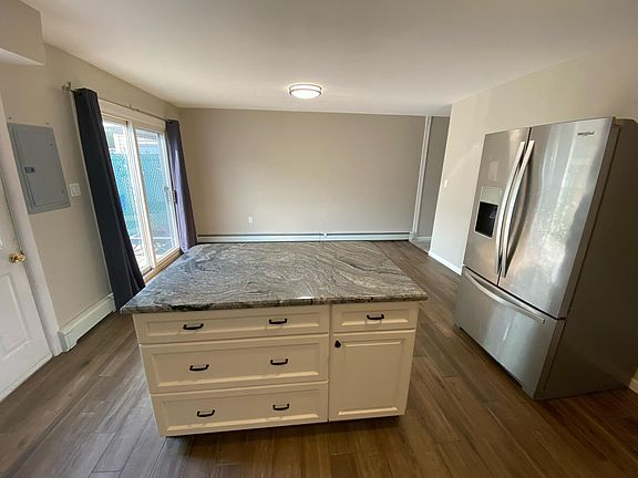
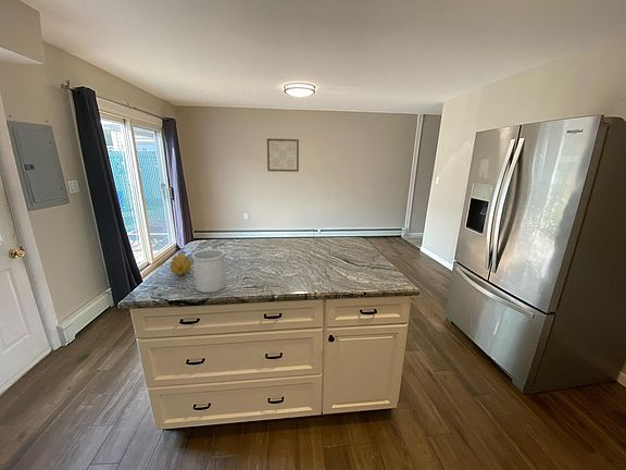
+ utensil holder [191,248,226,294]
+ wall art [266,138,300,173]
+ fruit [168,252,193,277]
